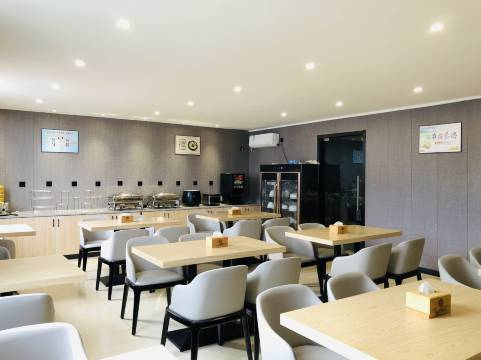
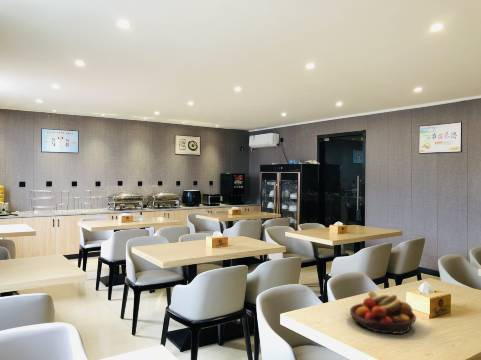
+ fruit bowl [349,289,417,335]
